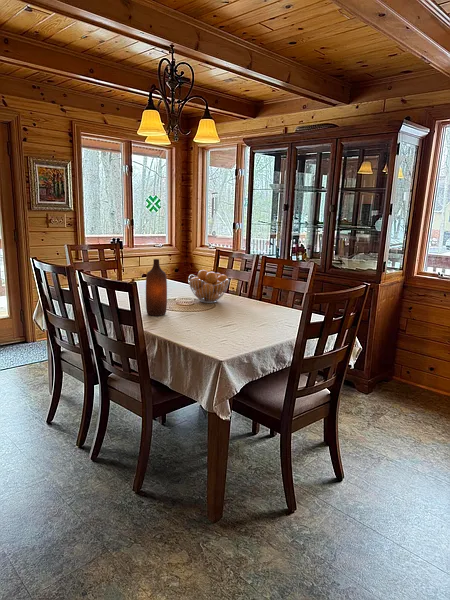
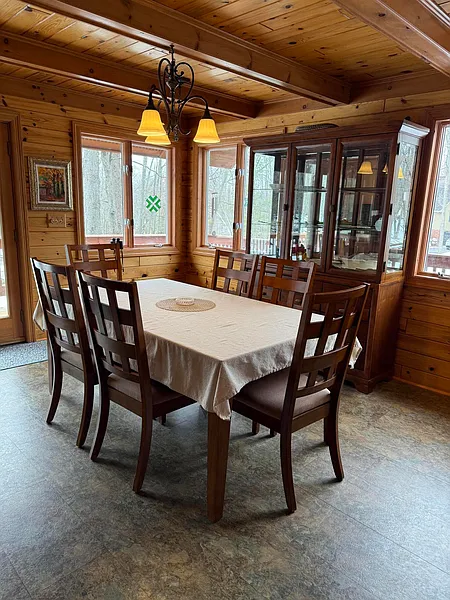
- fruit basket [187,269,231,304]
- bottle [145,258,168,317]
